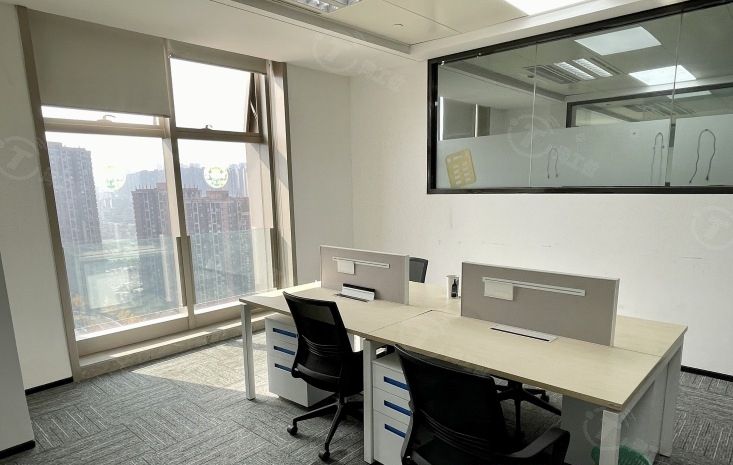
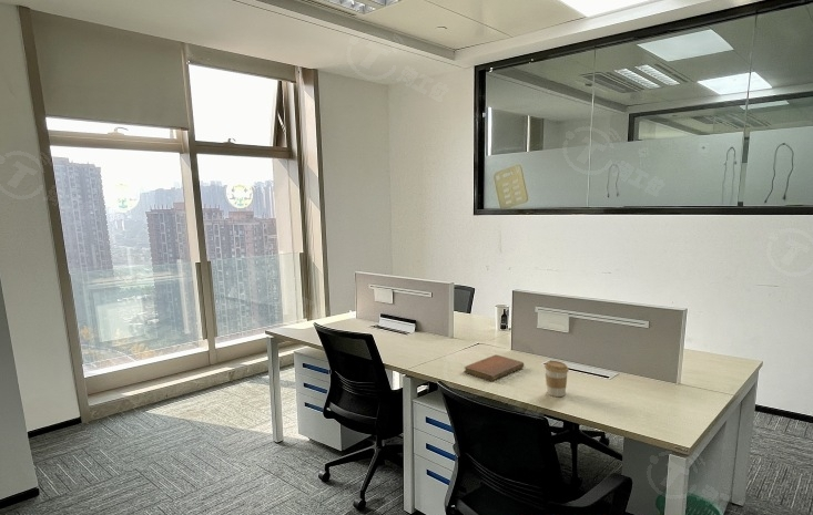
+ notebook [463,353,525,382]
+ coffee cup [543,360,570,398]
